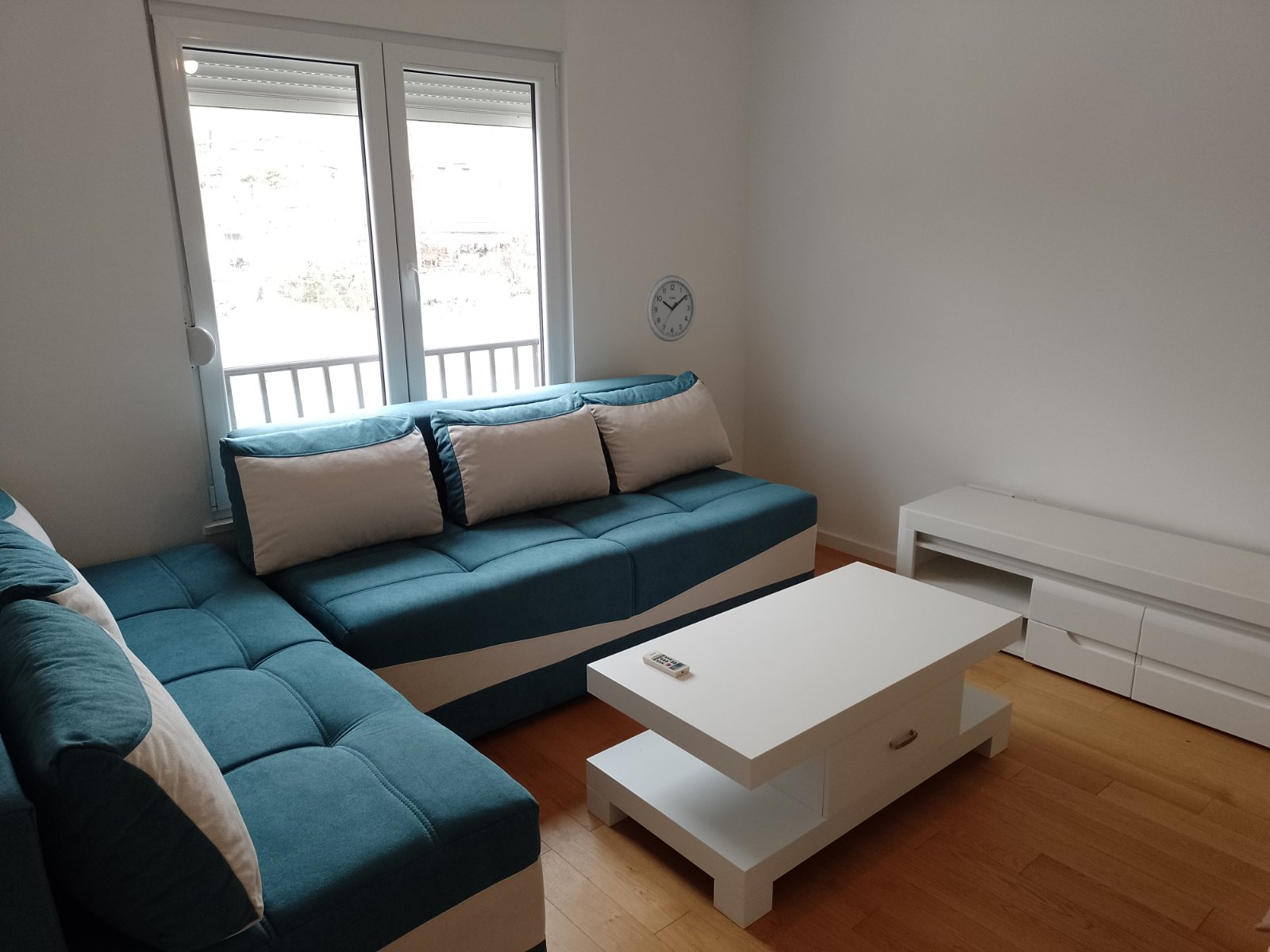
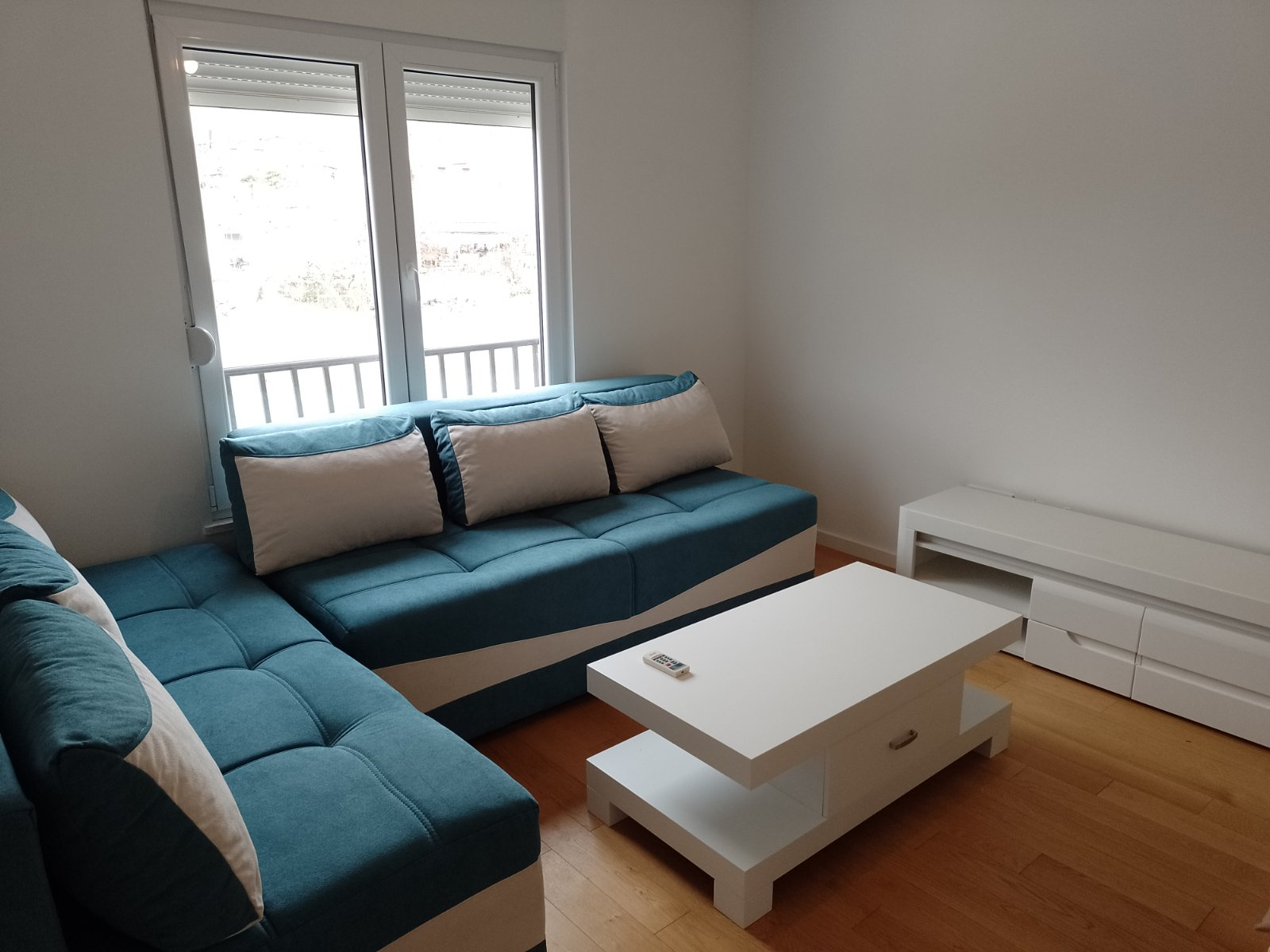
- wall clock [645,274,696,343]
